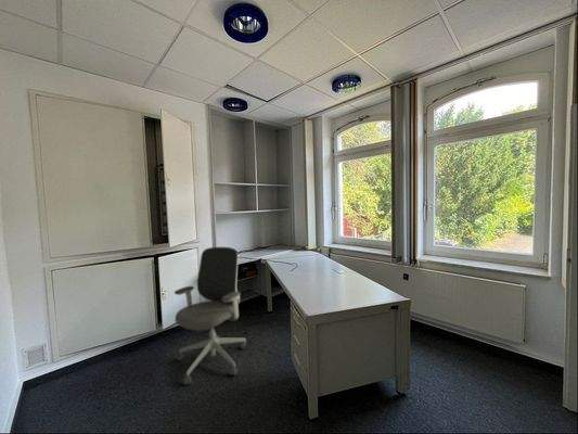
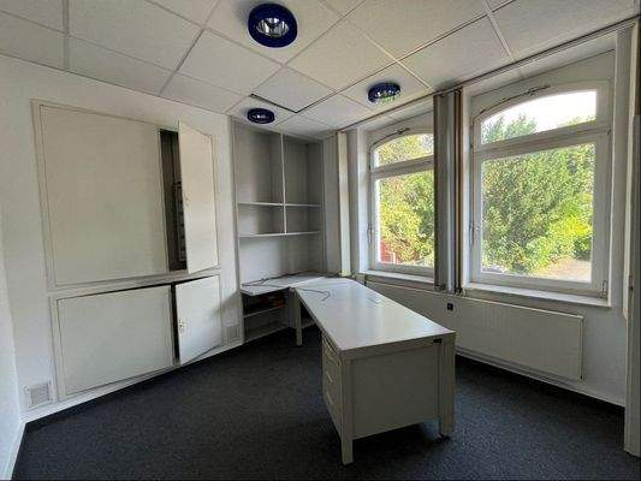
- office chair [174,246,247,386]
